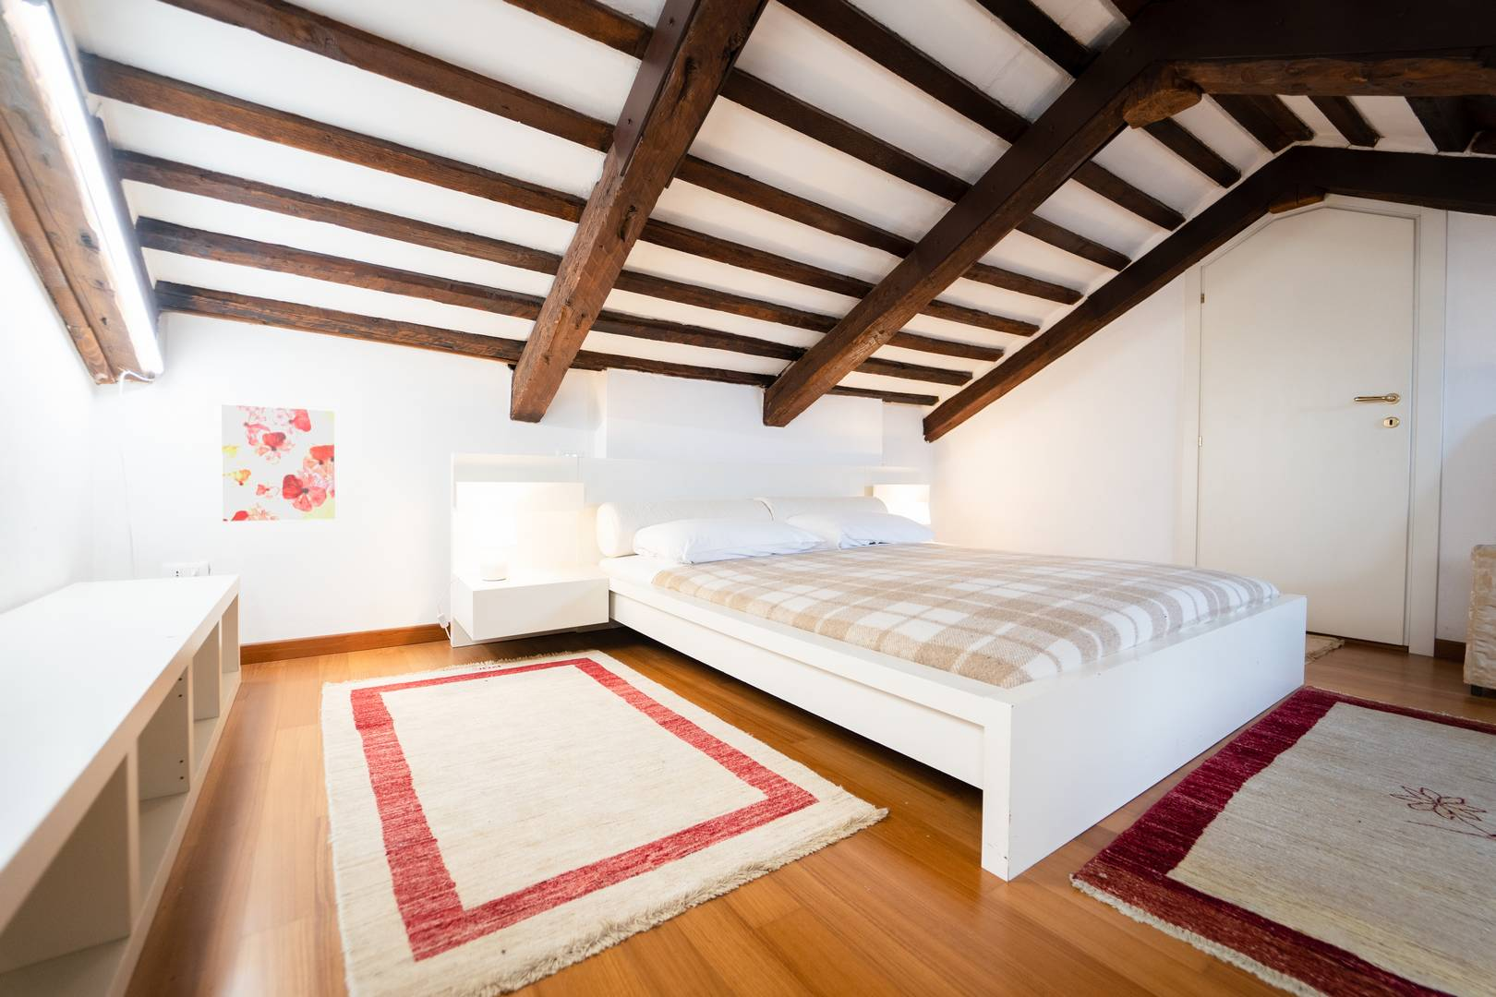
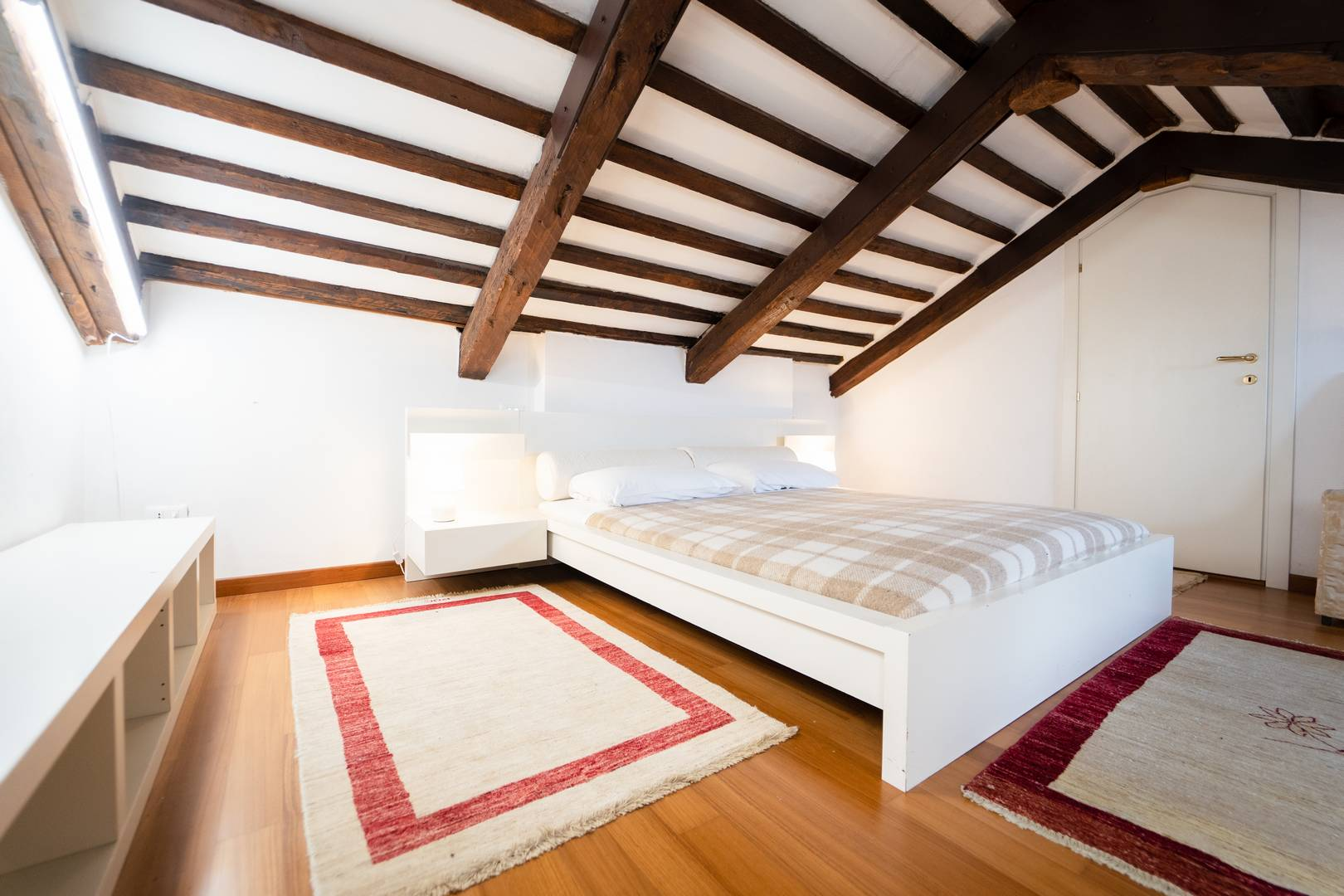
- wall art [220,404,336,523]
